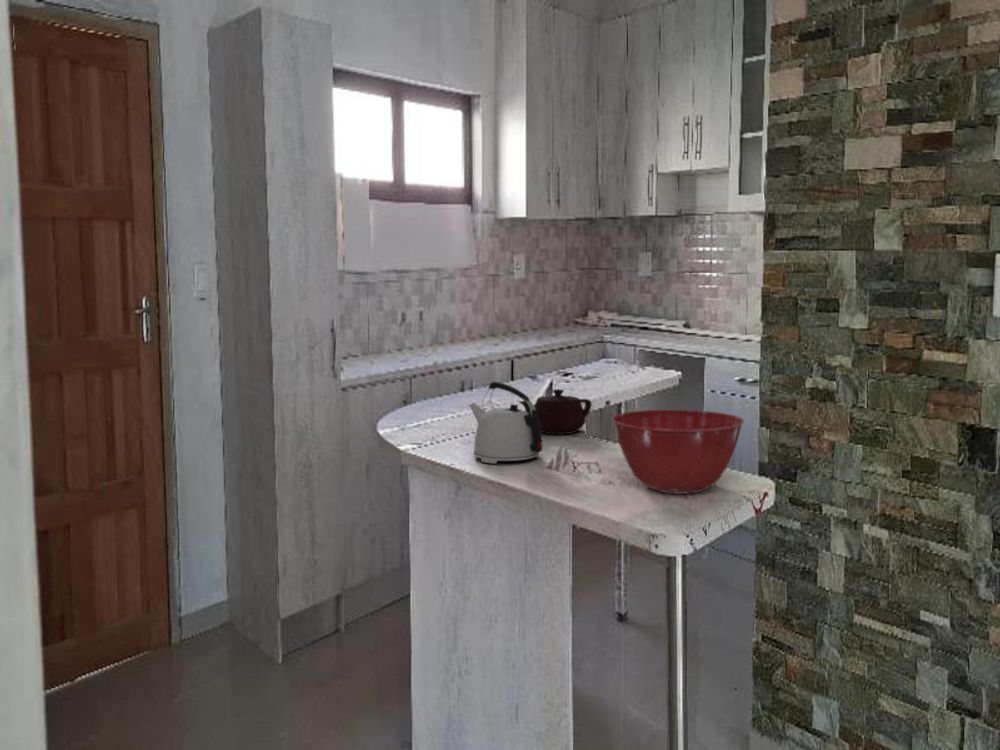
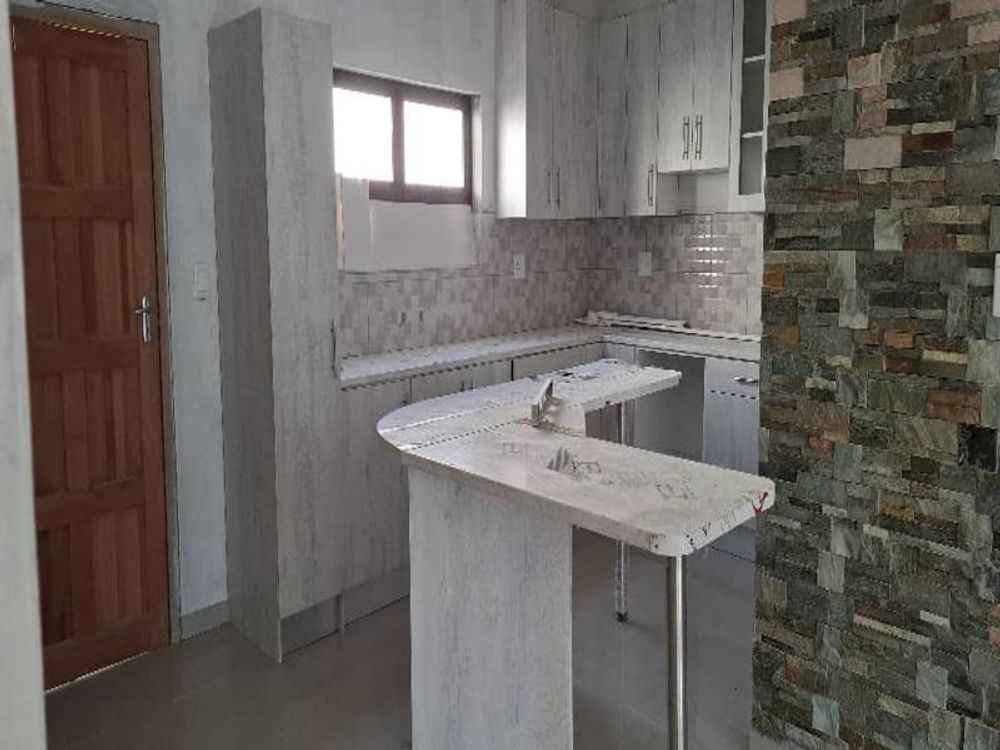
- teapot [518,388,593,435]
- mixing bowl [611,409,745,495]
- kettle [468,381,544,464]
